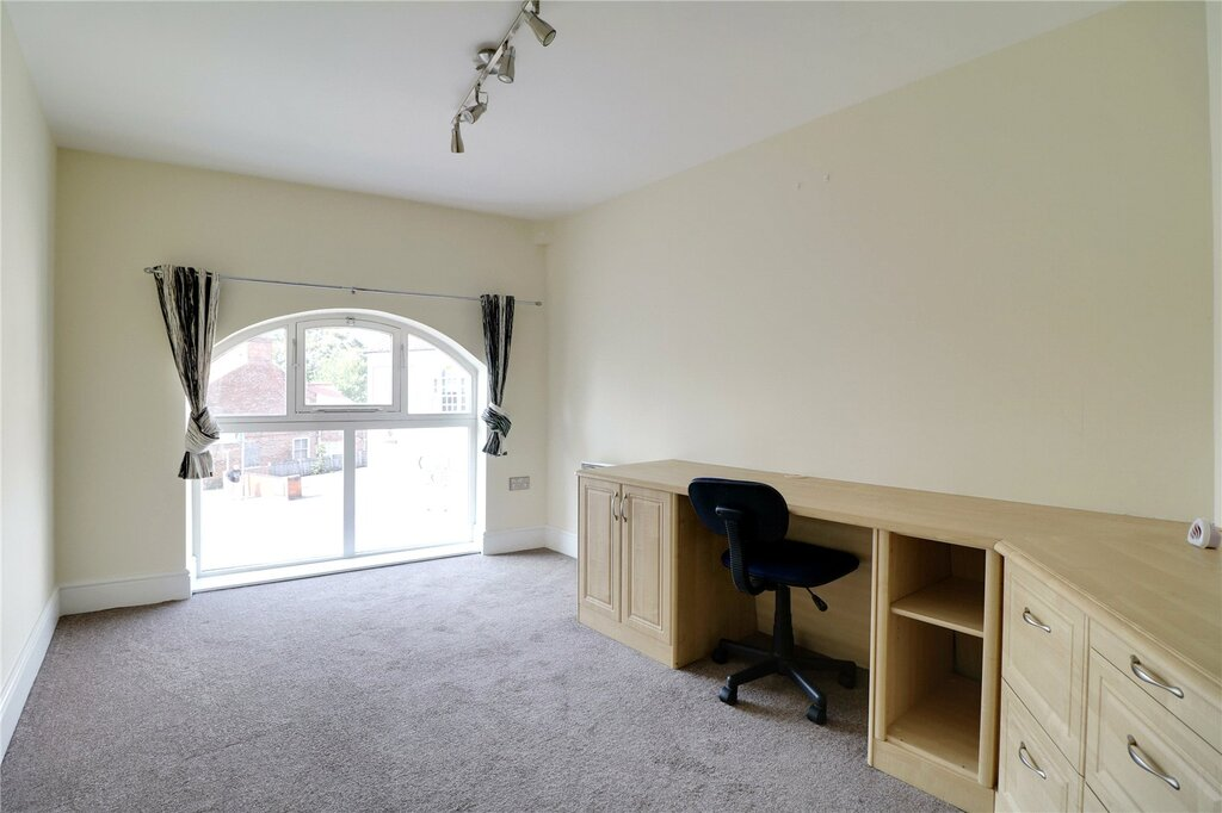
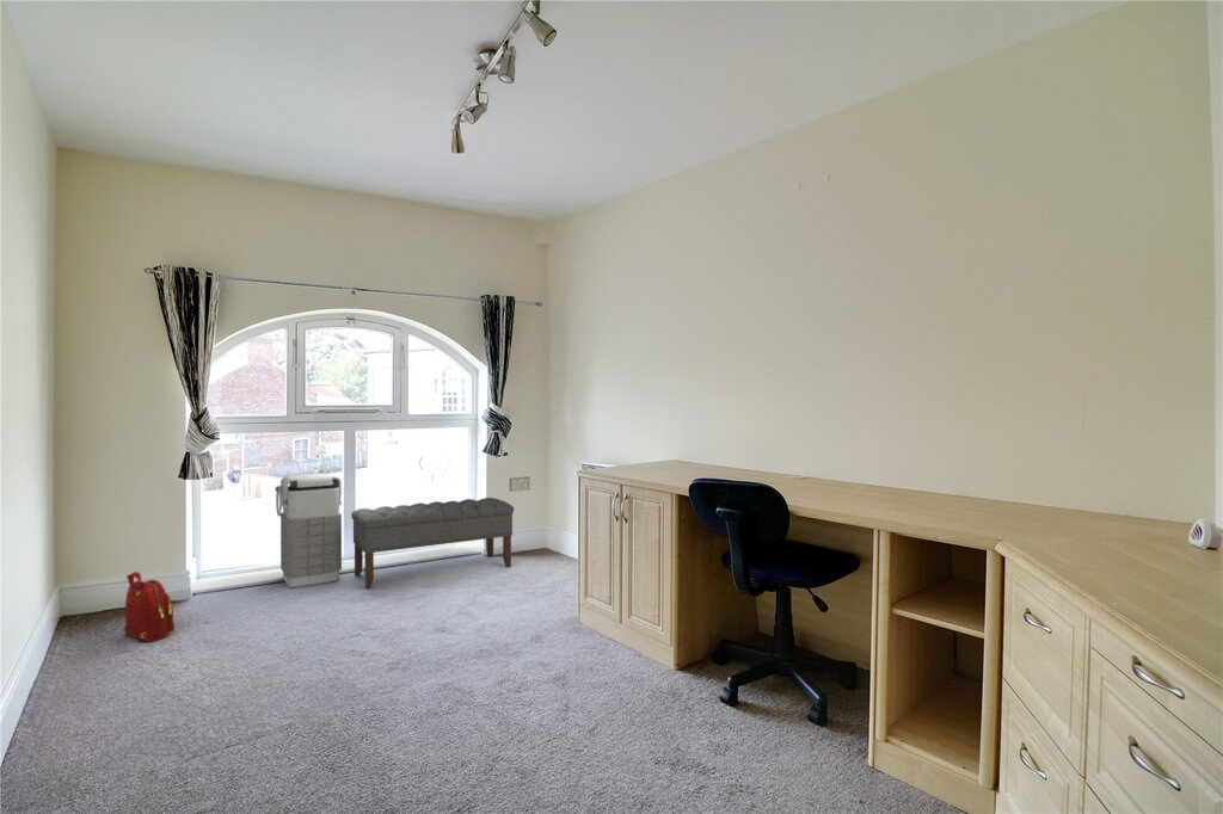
+ grenade [275,473,343,588]
+ backpack [122,571,176,645]
+ bench [350,497,515,590]
